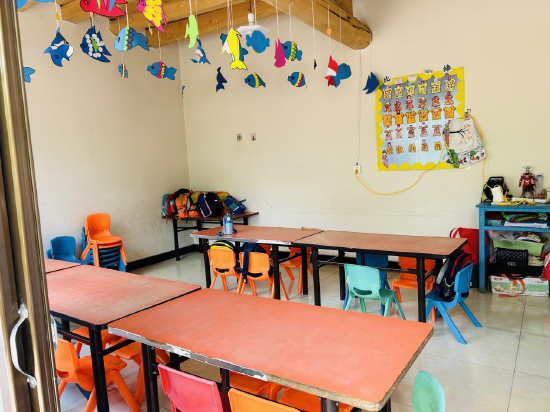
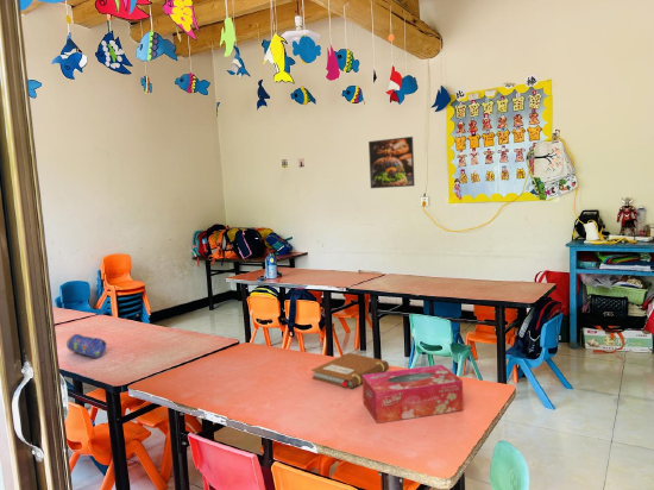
+ notebook [310,352,390,390]
+ pencil case [65,333,107,359]
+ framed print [367,136,416,189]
+ tissue box [361,364,465,425]
